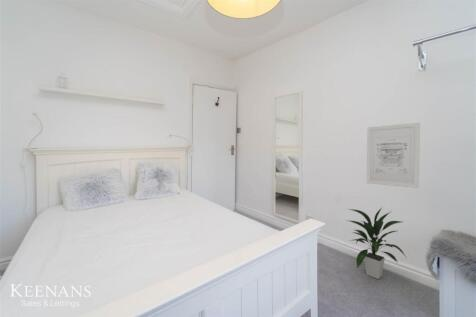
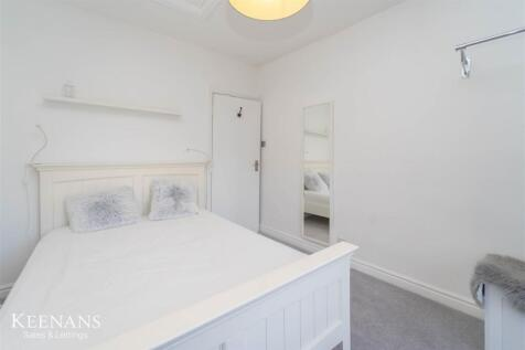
- wall art [366,122,421,189]
- indoor plant [345,207,407,280]
